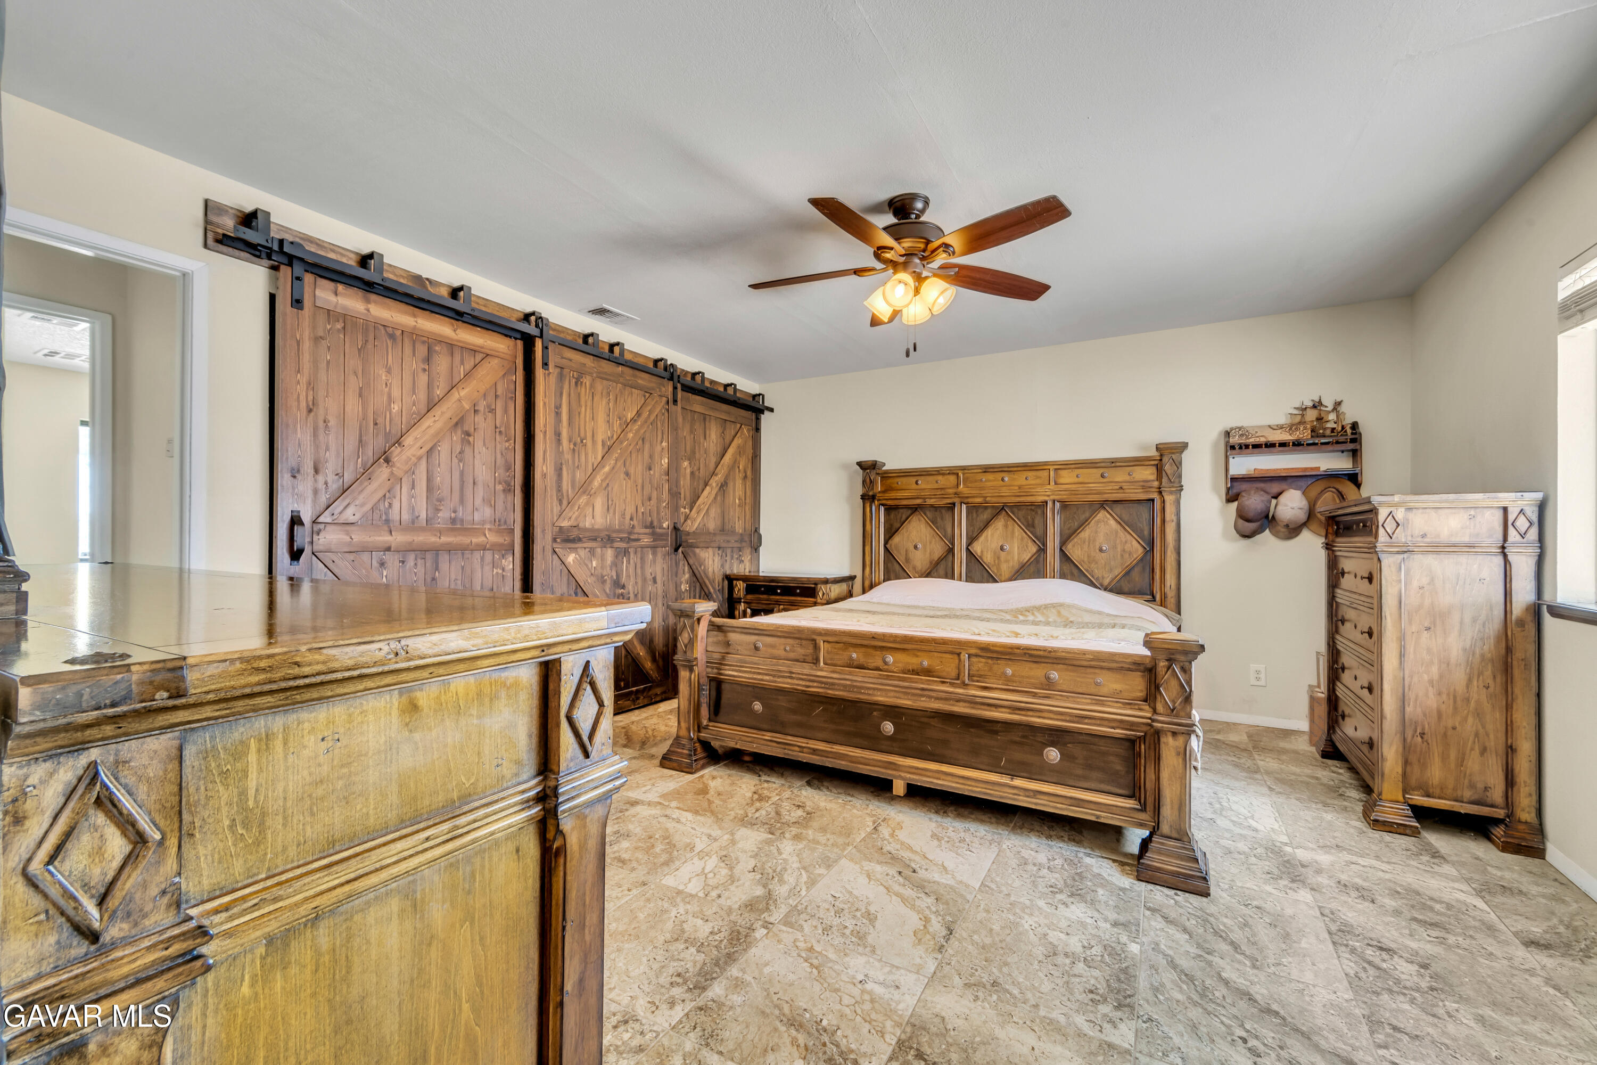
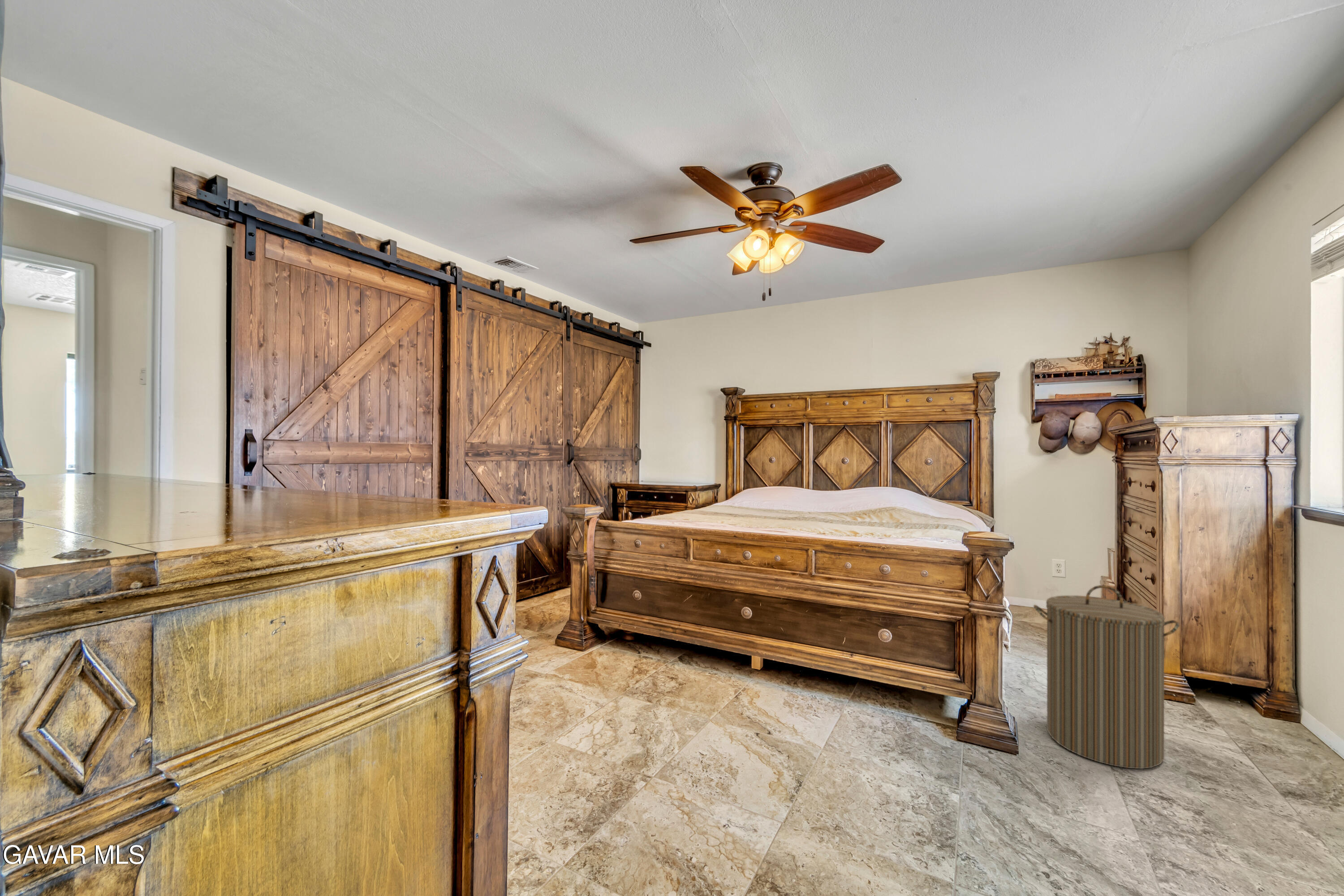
+ laundry hamper [1033,585,1180,769]
